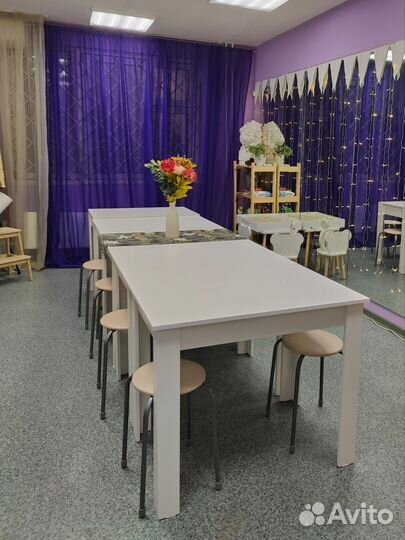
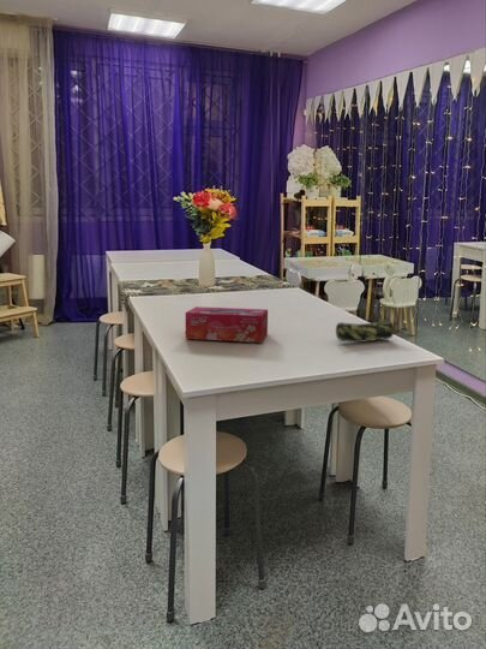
+ tissue box [185,305,269,344]
+ pencil case [335,320,395,344]
